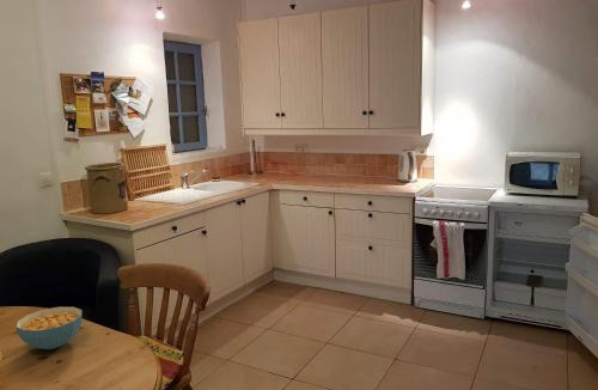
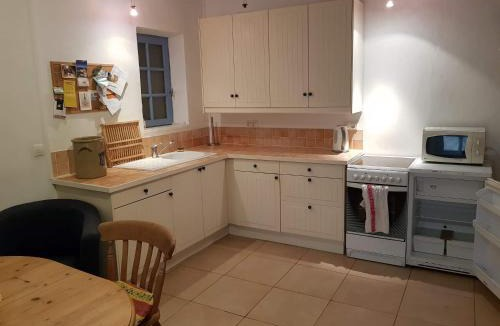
- cereal bowl [14,306,83,351]
